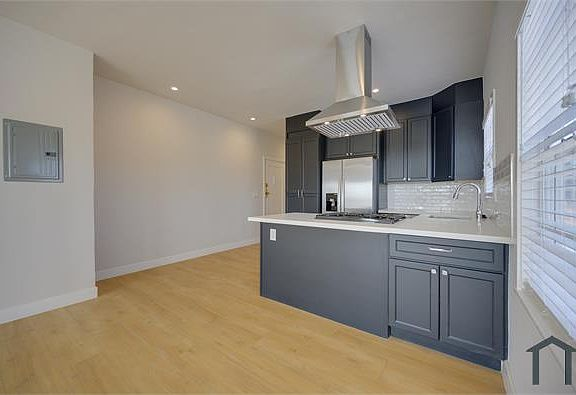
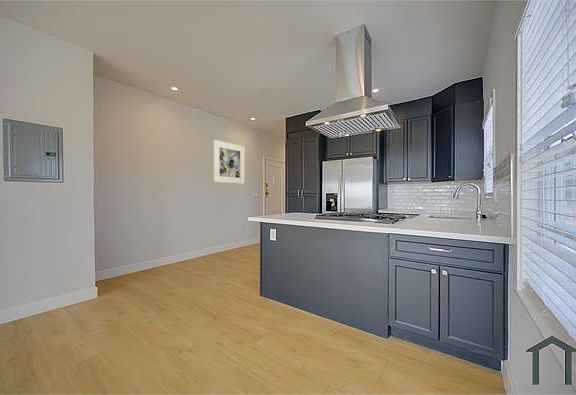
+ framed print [213,139,245,185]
